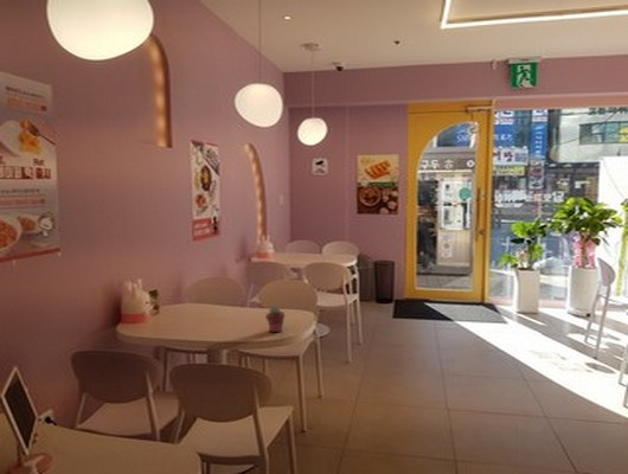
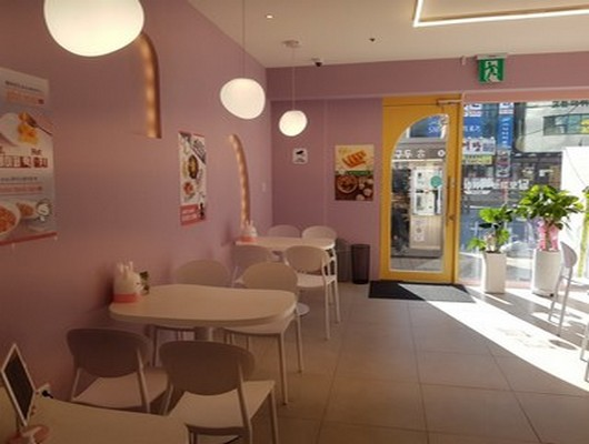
- potted succulent [264,306,286,333]
